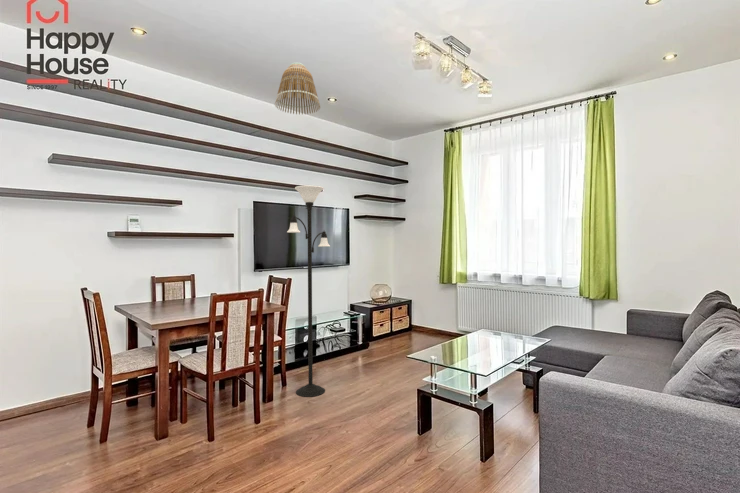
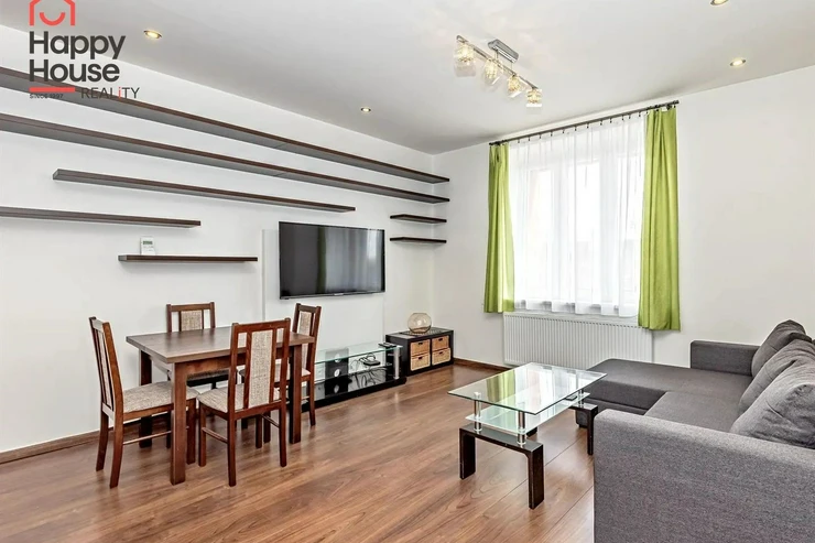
- floor lamp [286,185,331,398]
- lamp shade [274,61,321,116]
